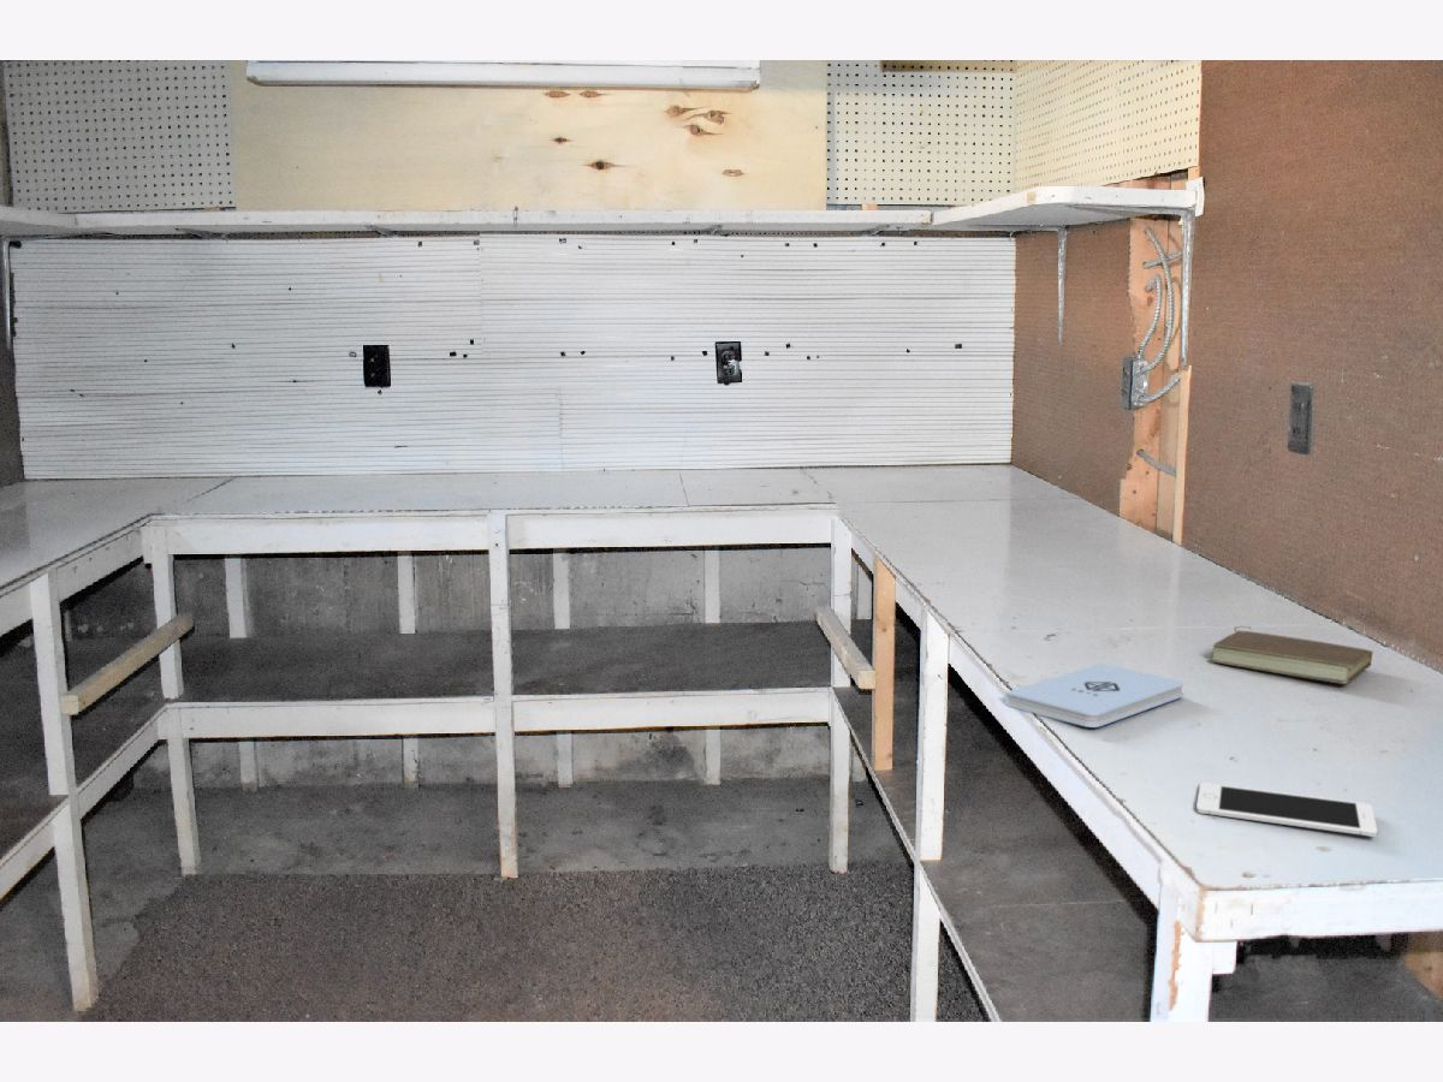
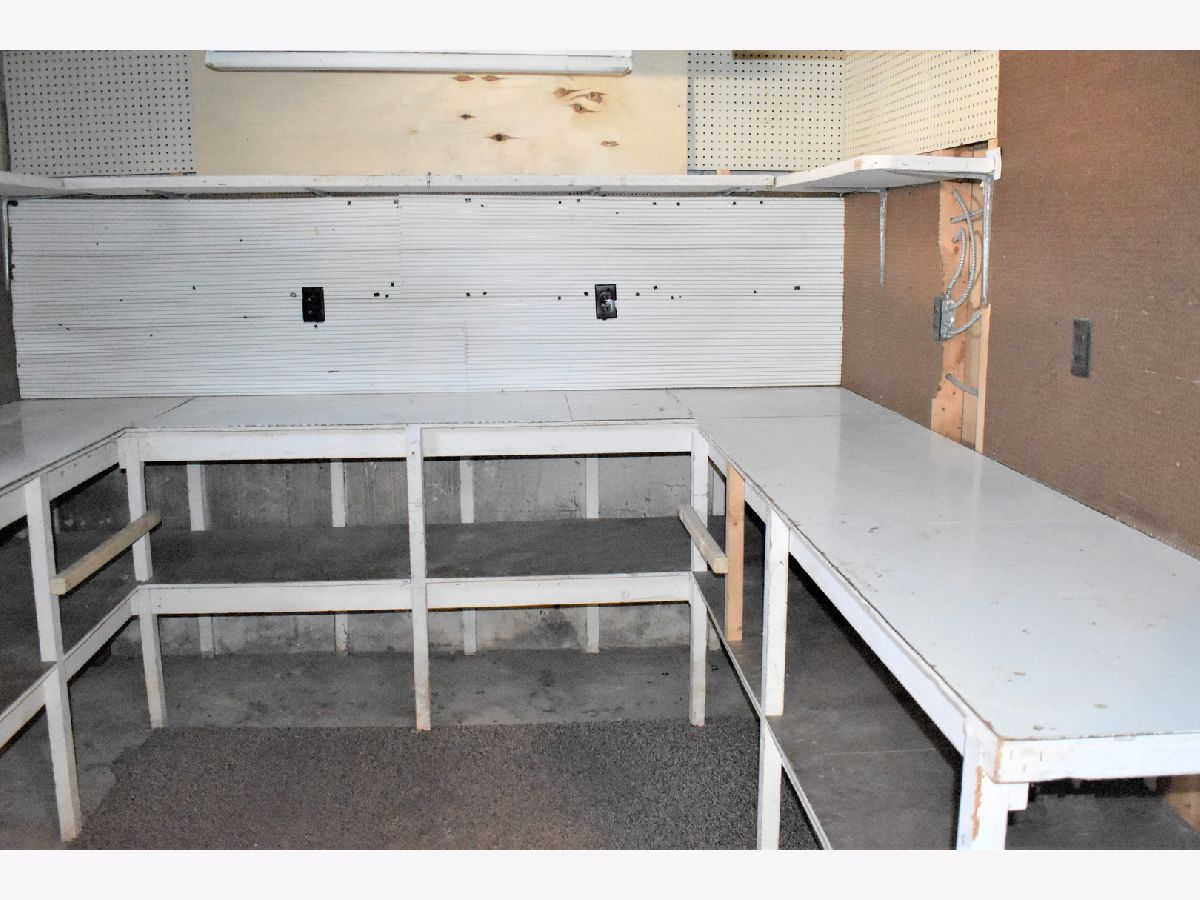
- book [1207,625,1374,685]
- cell phone [1195,781,1378,838]
- notepad [1004,662,1184,729]
